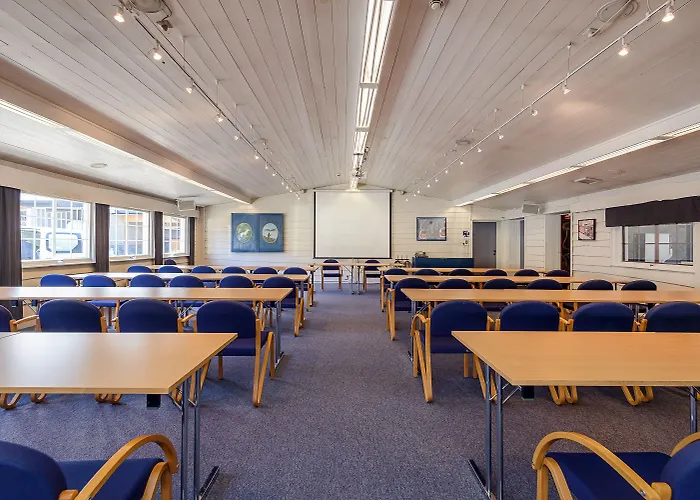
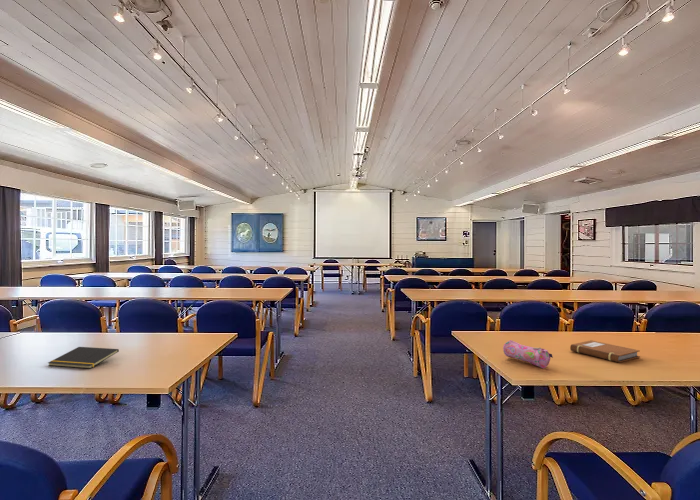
+ notebook [569,339,641,363]
+ notepad [47,346,120,369]
+ pencil case [502,339,554,369]
